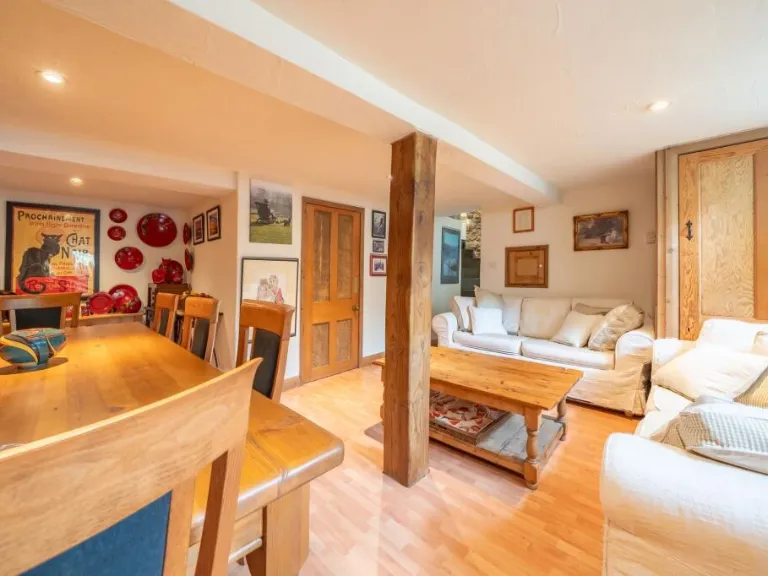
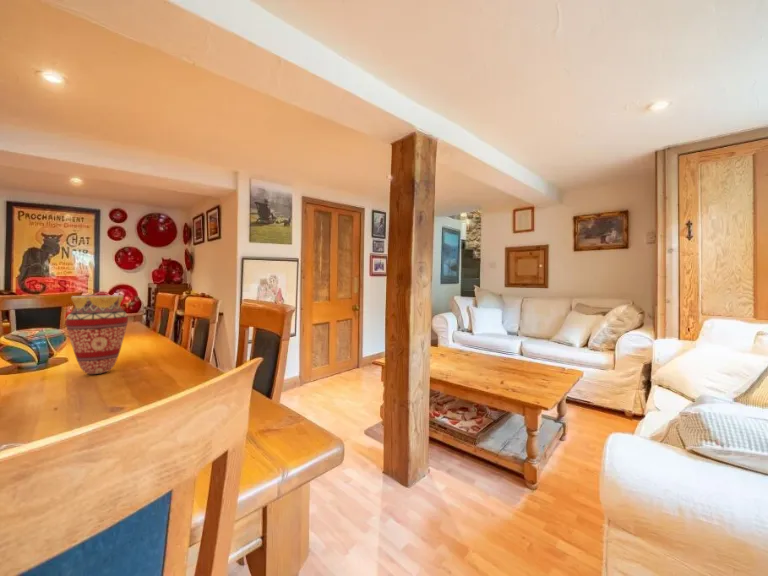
+ vase [65,295,129,375]
